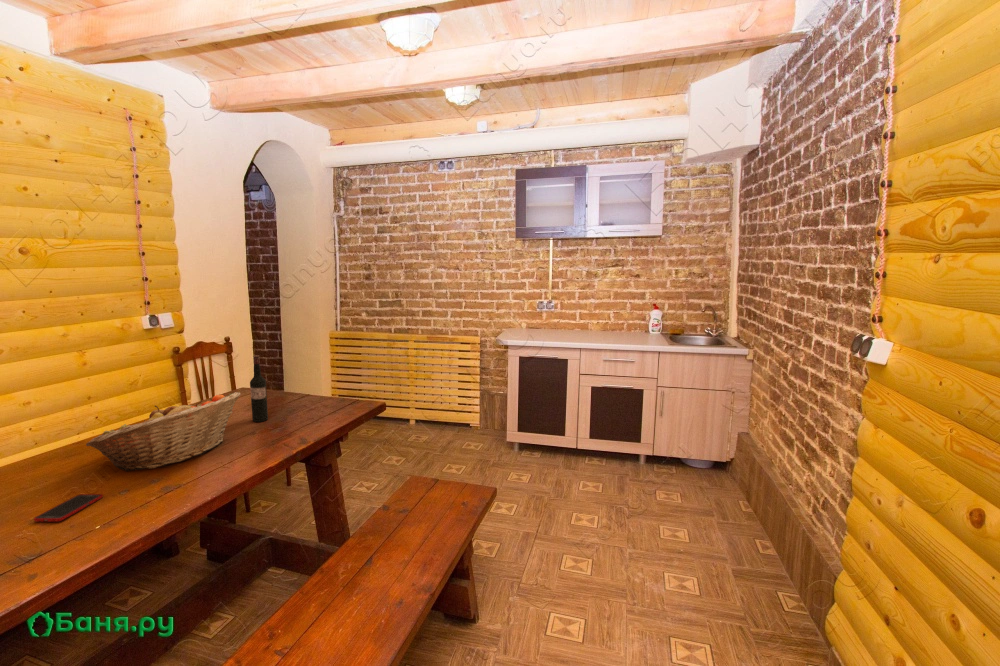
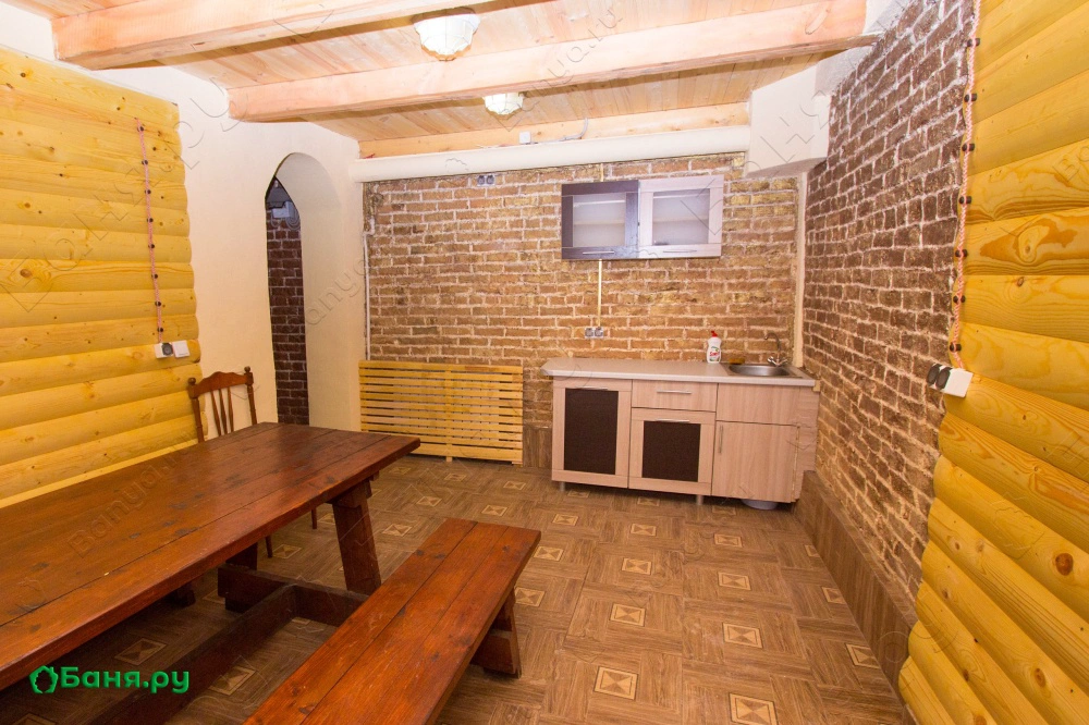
- cell phone [33,493,104,523]
- fruit basket [85,391,241,473]
- wine bottle [249,354,269,423]
